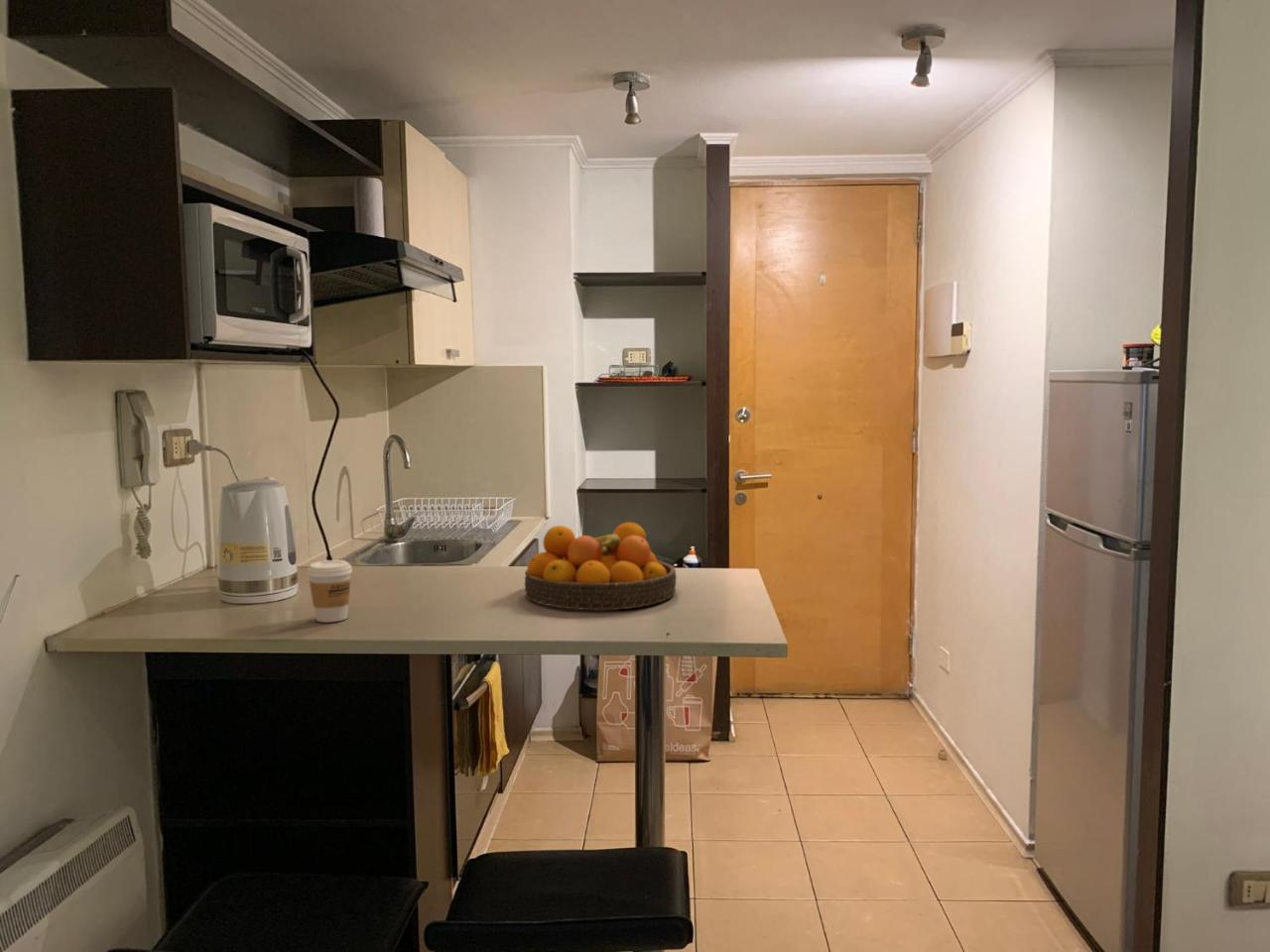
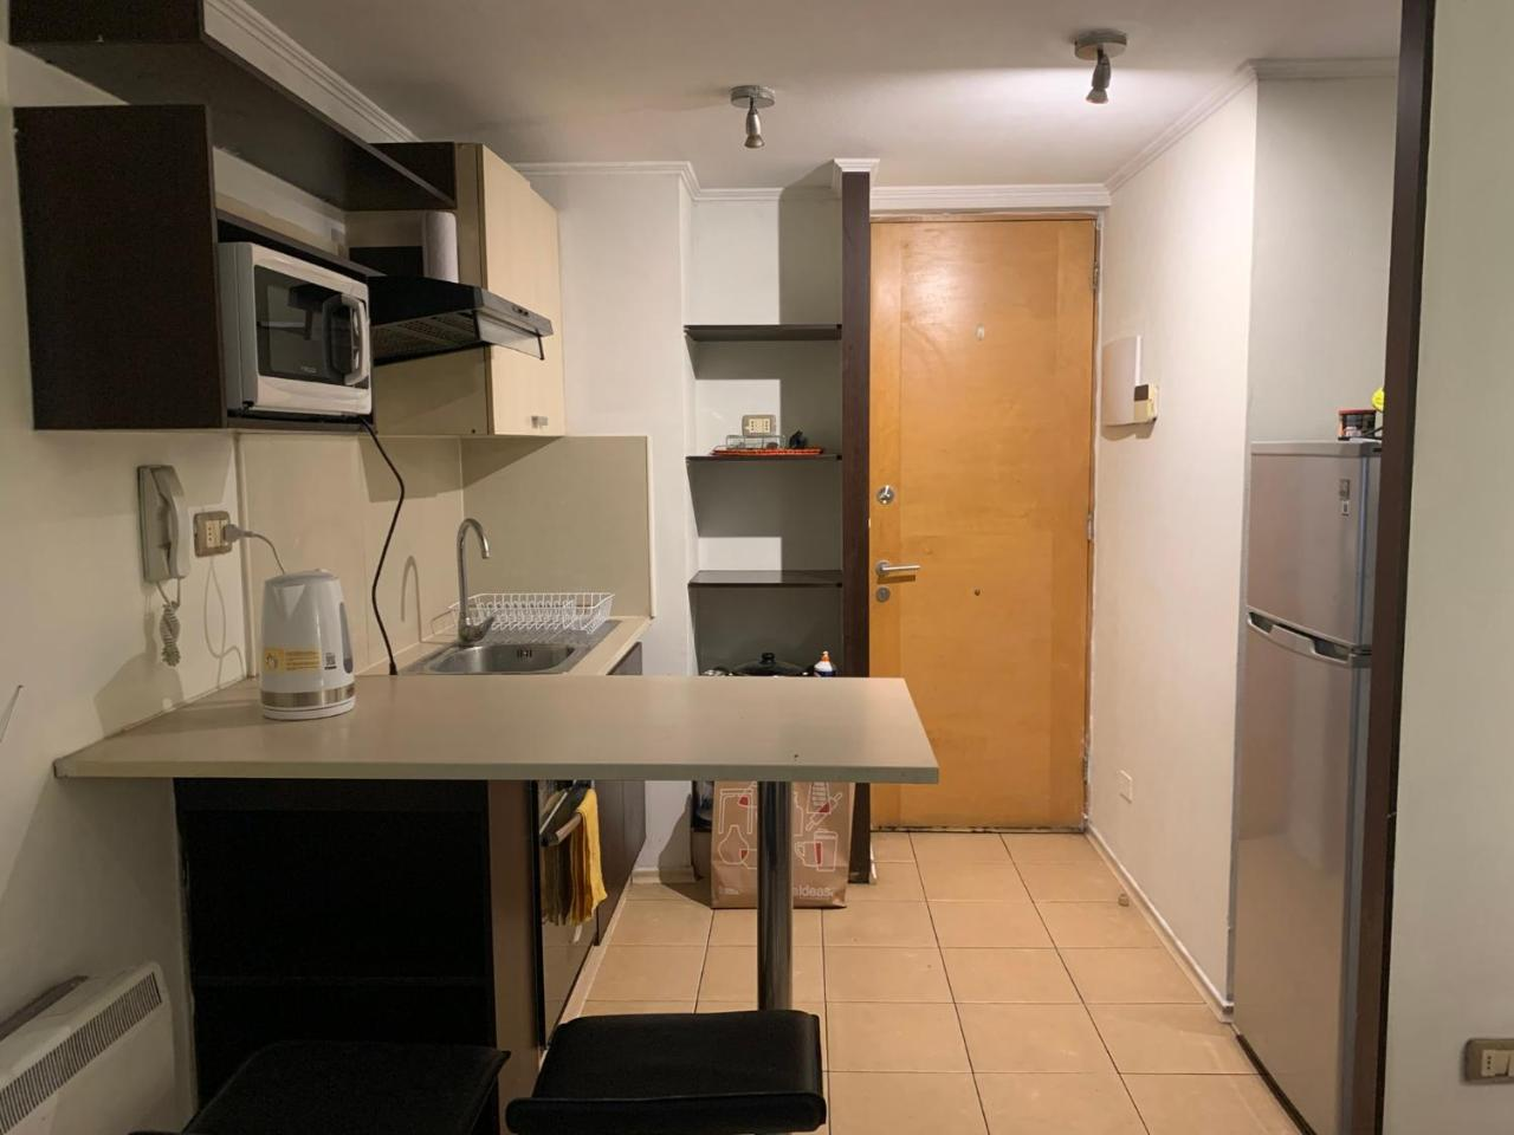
- fruit bowl [524,522,678,611]
- coffee cup [307,559,353,623]
